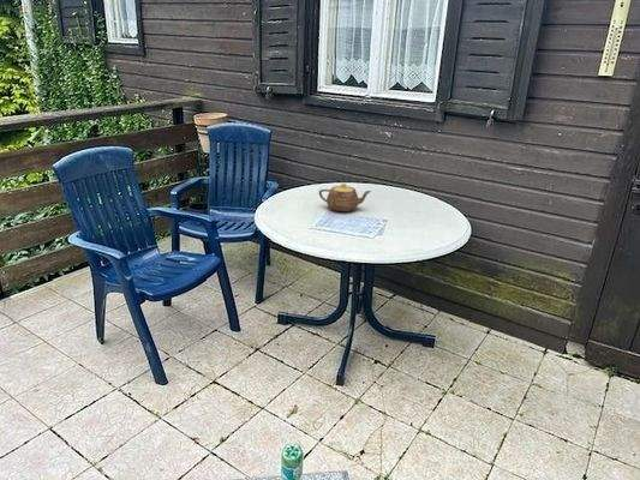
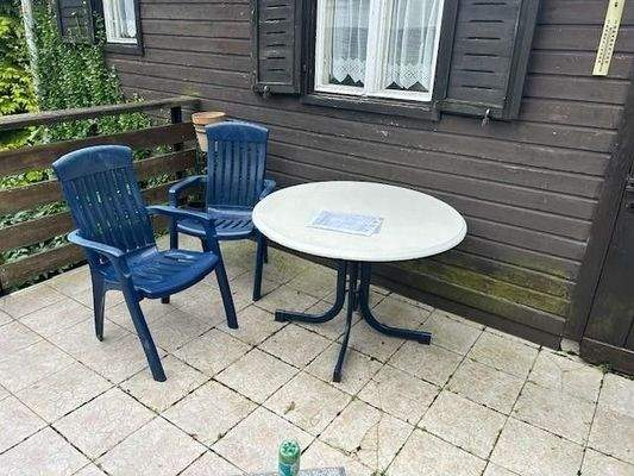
- teapot [318,182,372,212]
